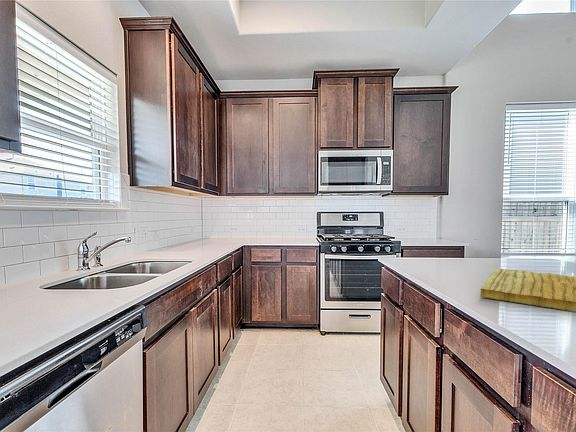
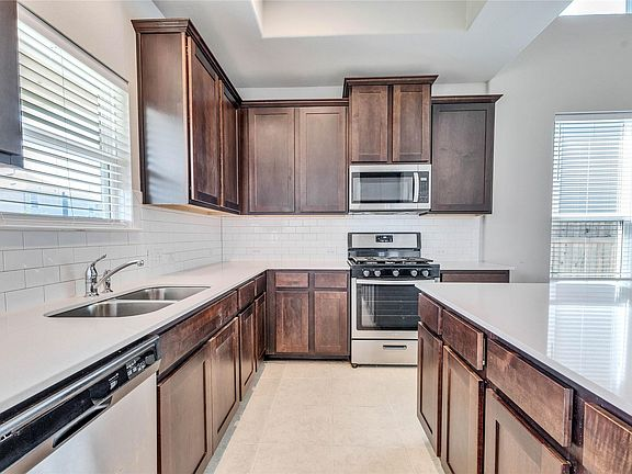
- cutting board [480,267,576,313]
